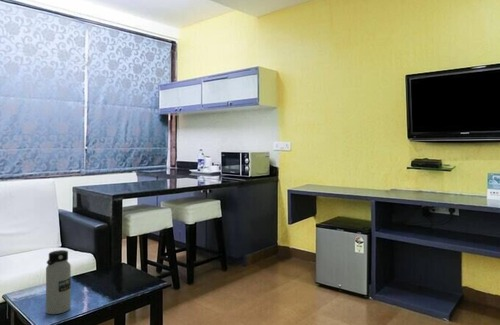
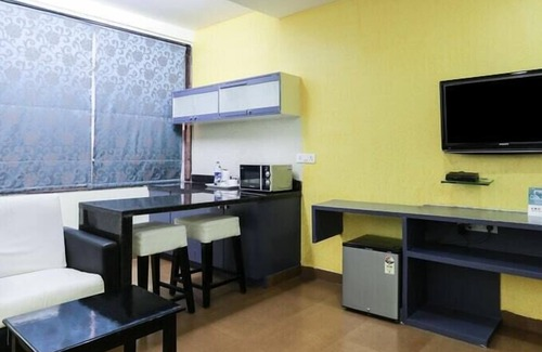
- water bottle [45,249,72,315]
